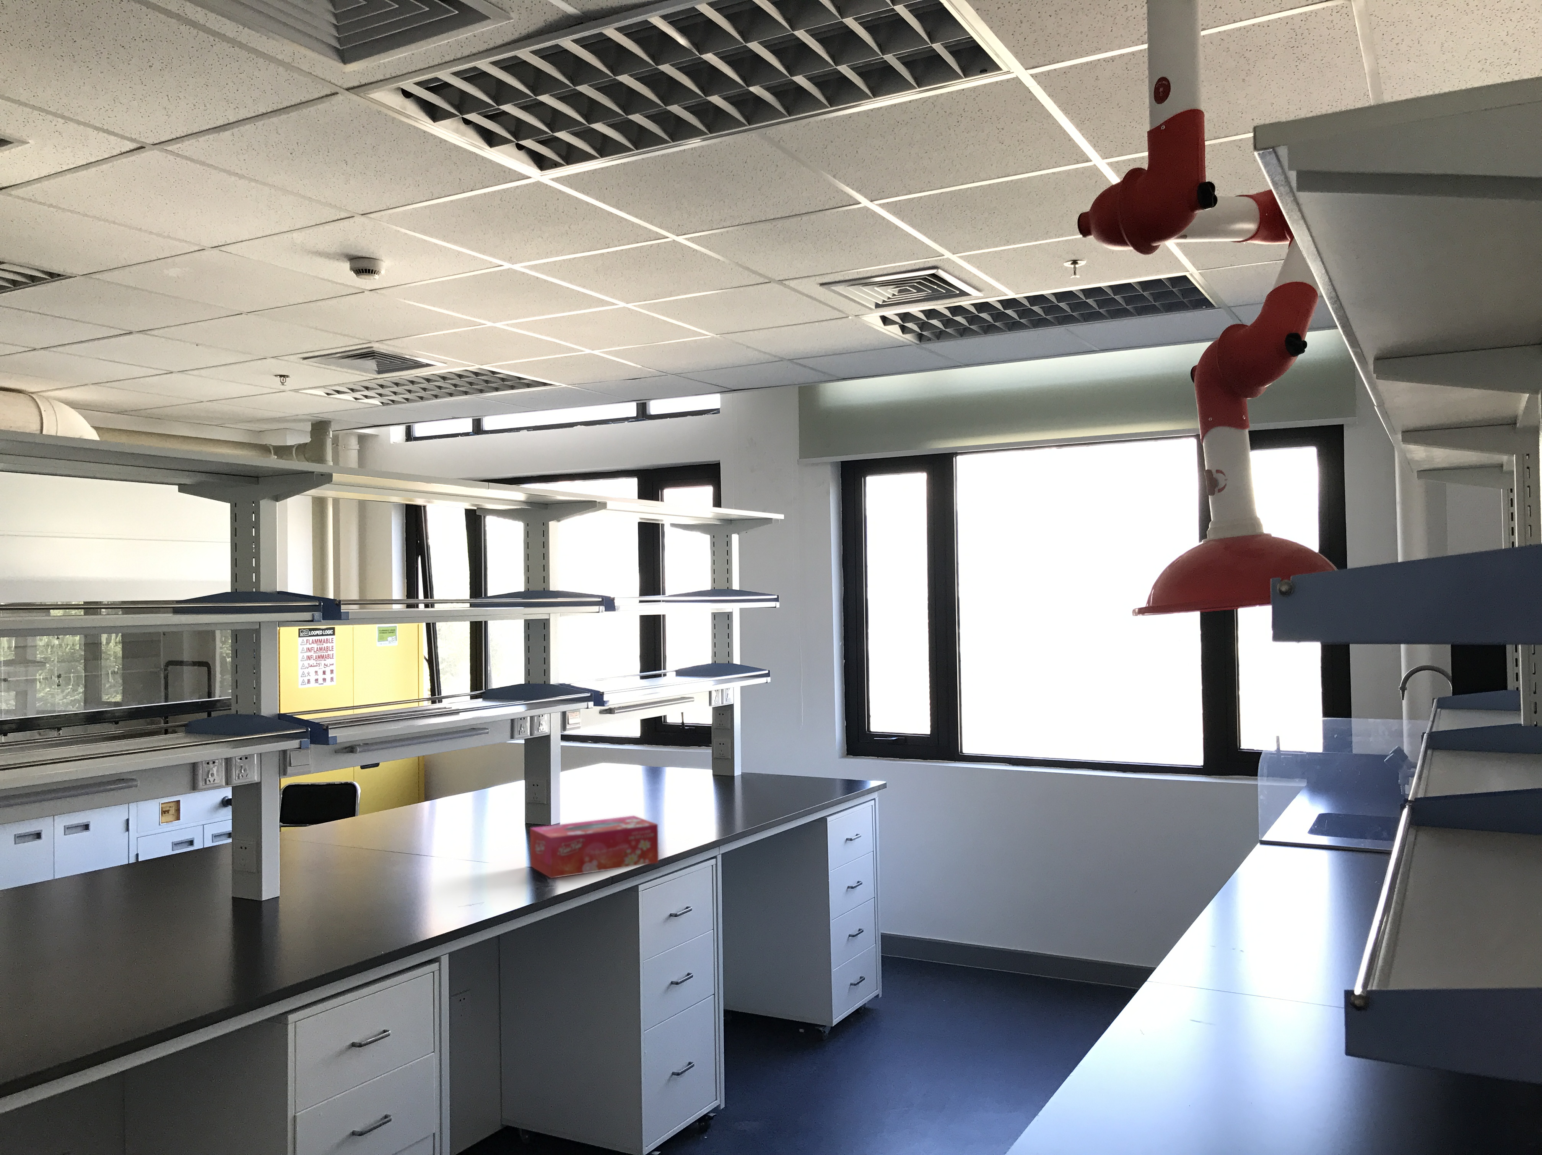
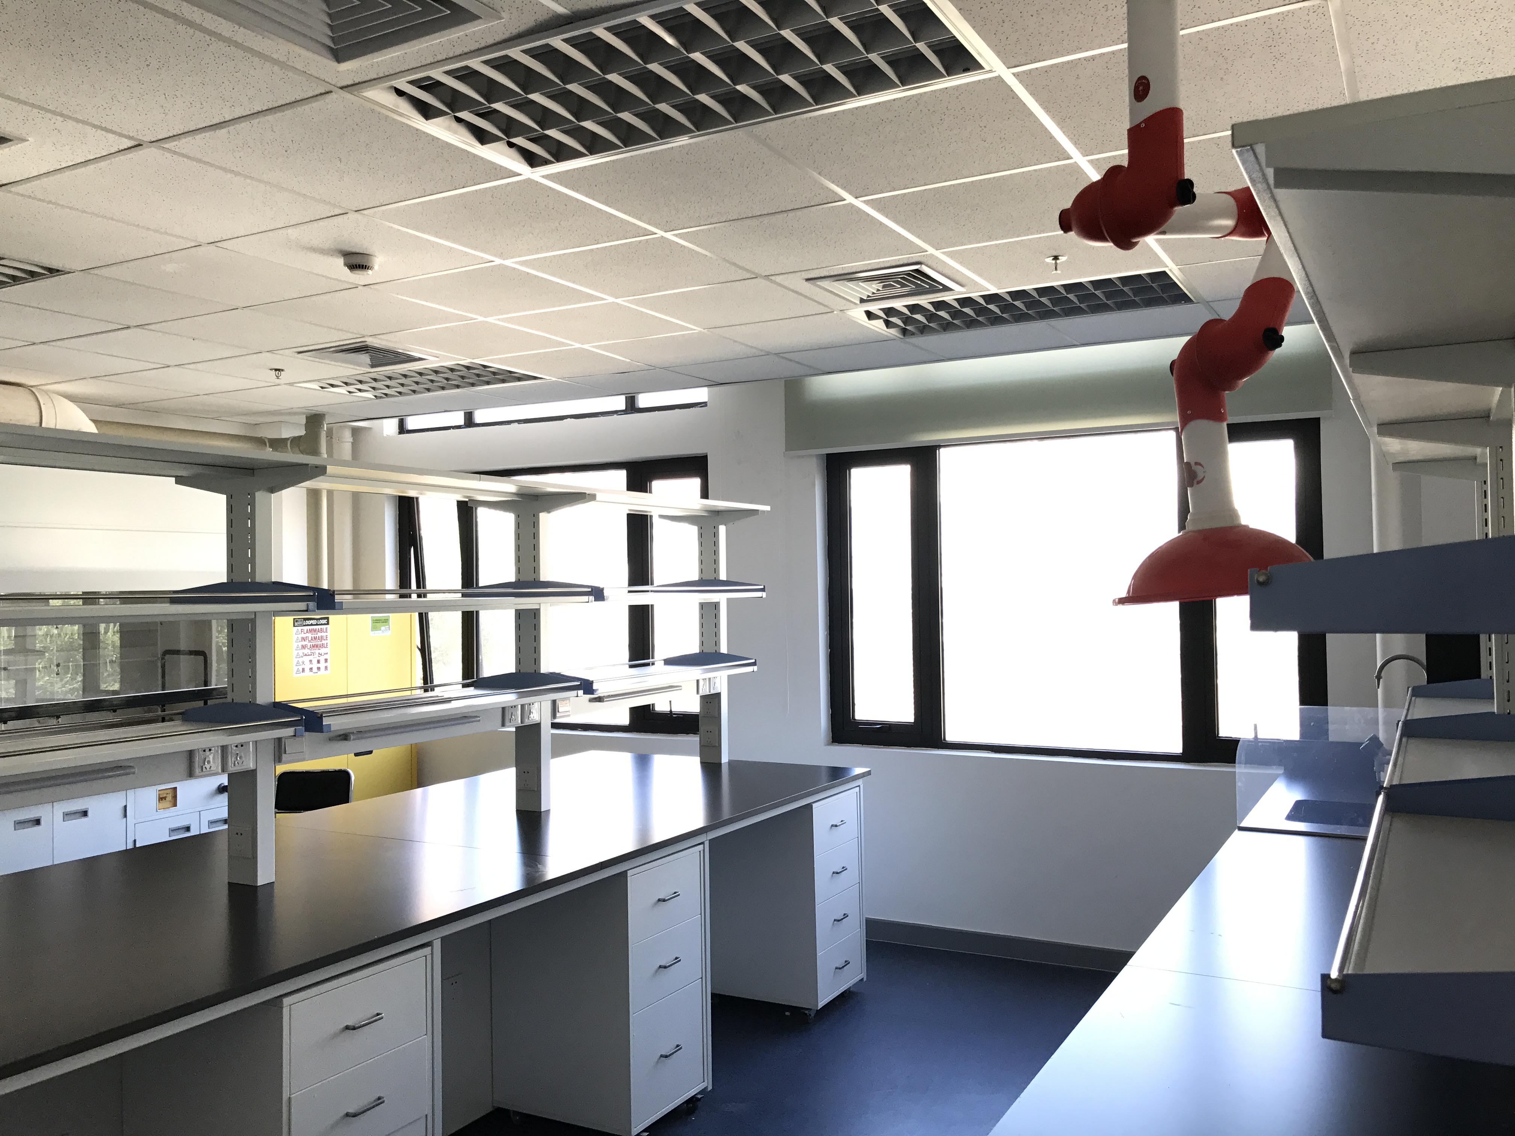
- tissue box [529,815,659,878]
